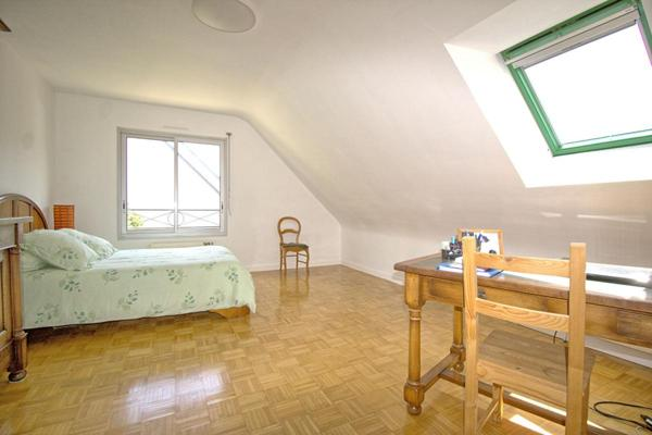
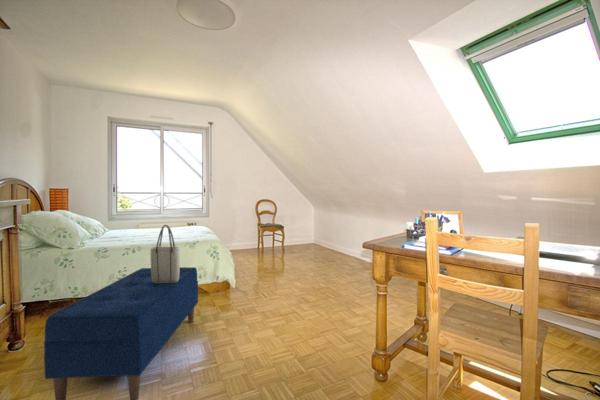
+ tote bag [150,224,181,283]
+ bench [43,266,199,400]
